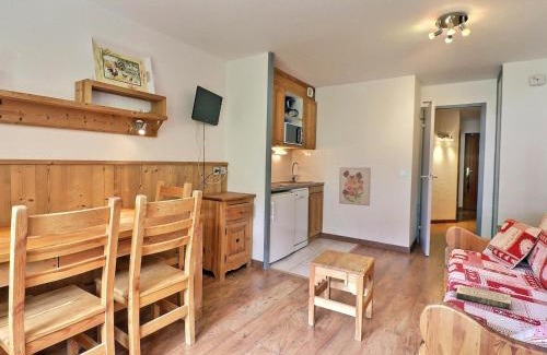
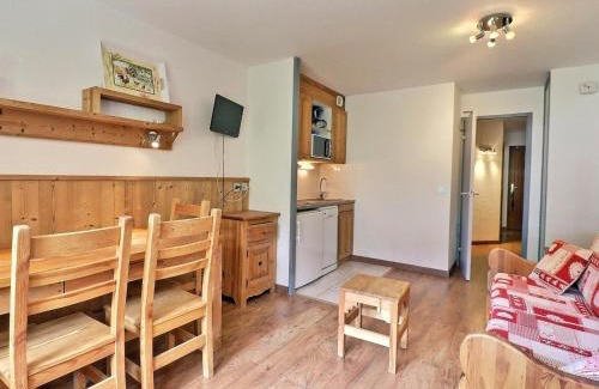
- wall art [338,166,372,206]
- book [455,284,513,311]
